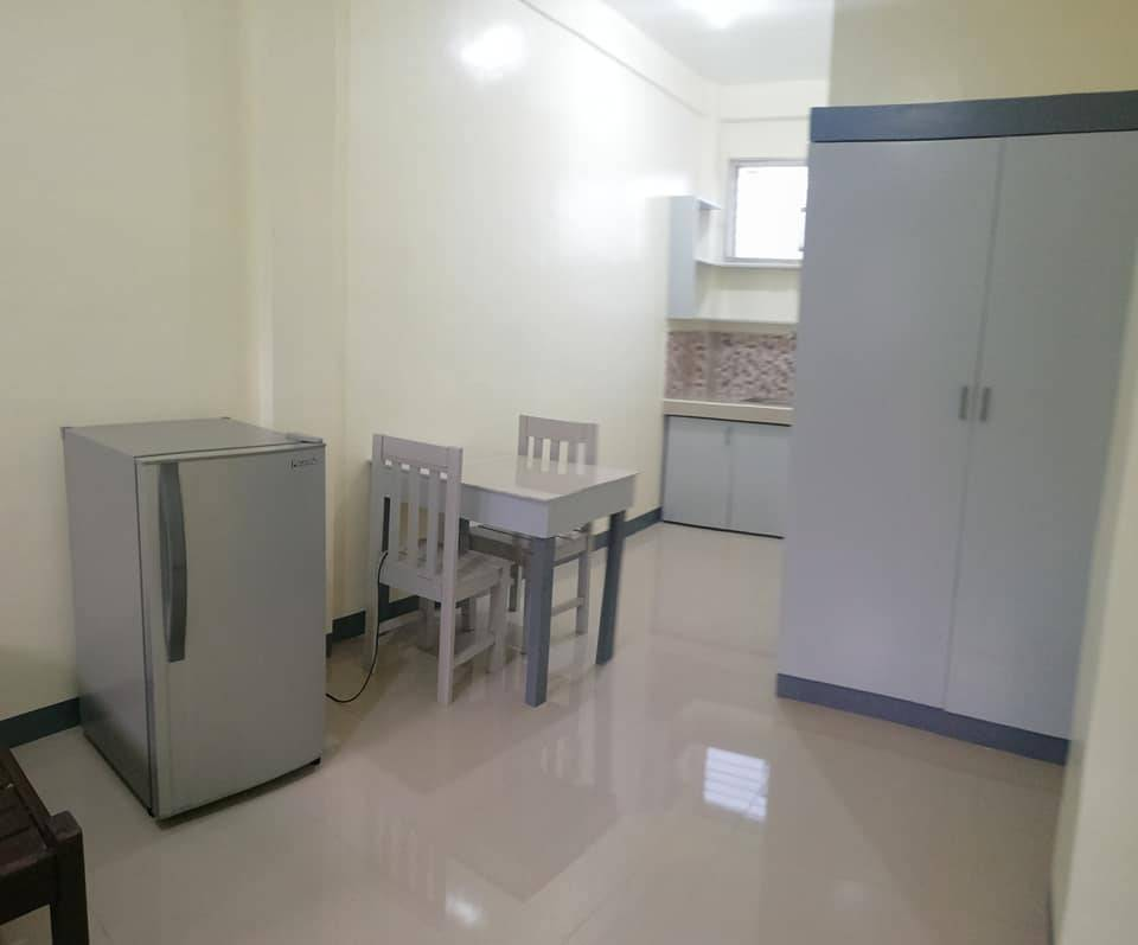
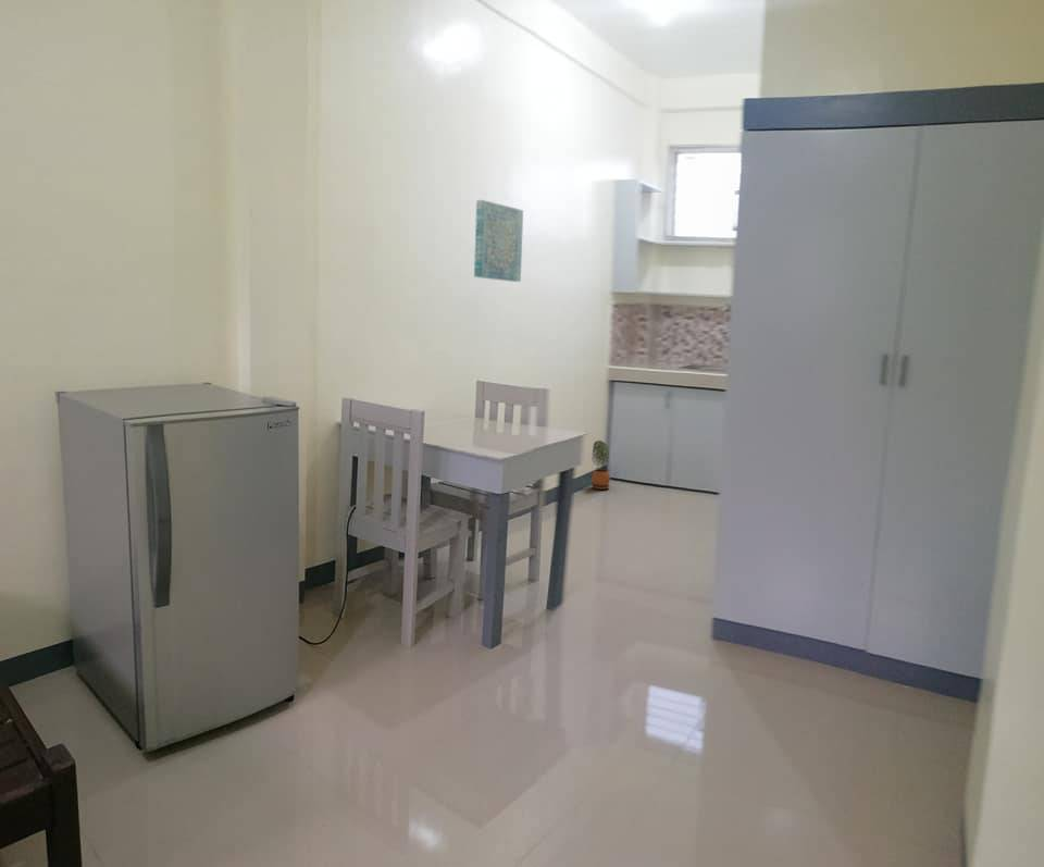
+ wall art [473,199,524,283]
+ potted plant [591,439,611,491]
